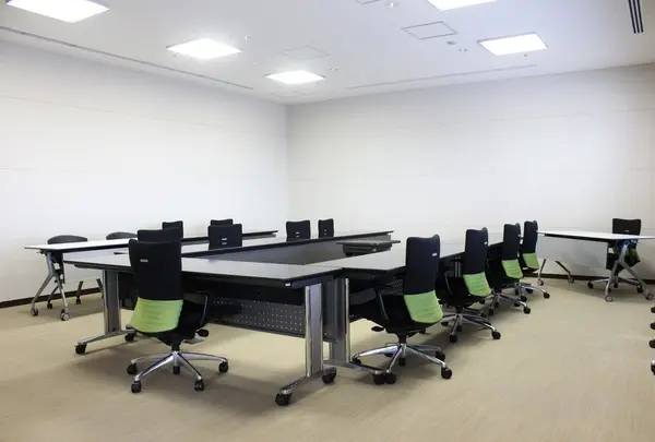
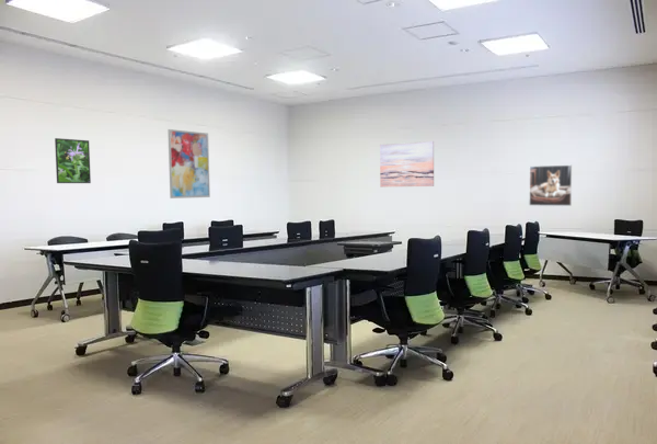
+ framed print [528,164,573,207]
+ wall art [168,128,211,200]
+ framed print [54,137,92,184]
+ wall art [379,140,435,189]
